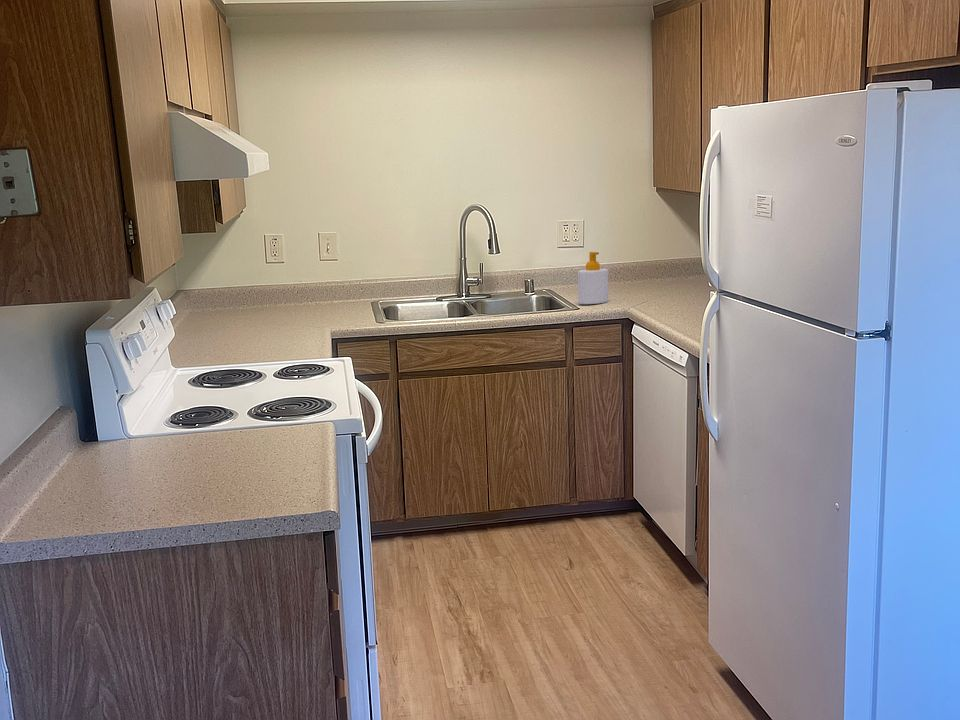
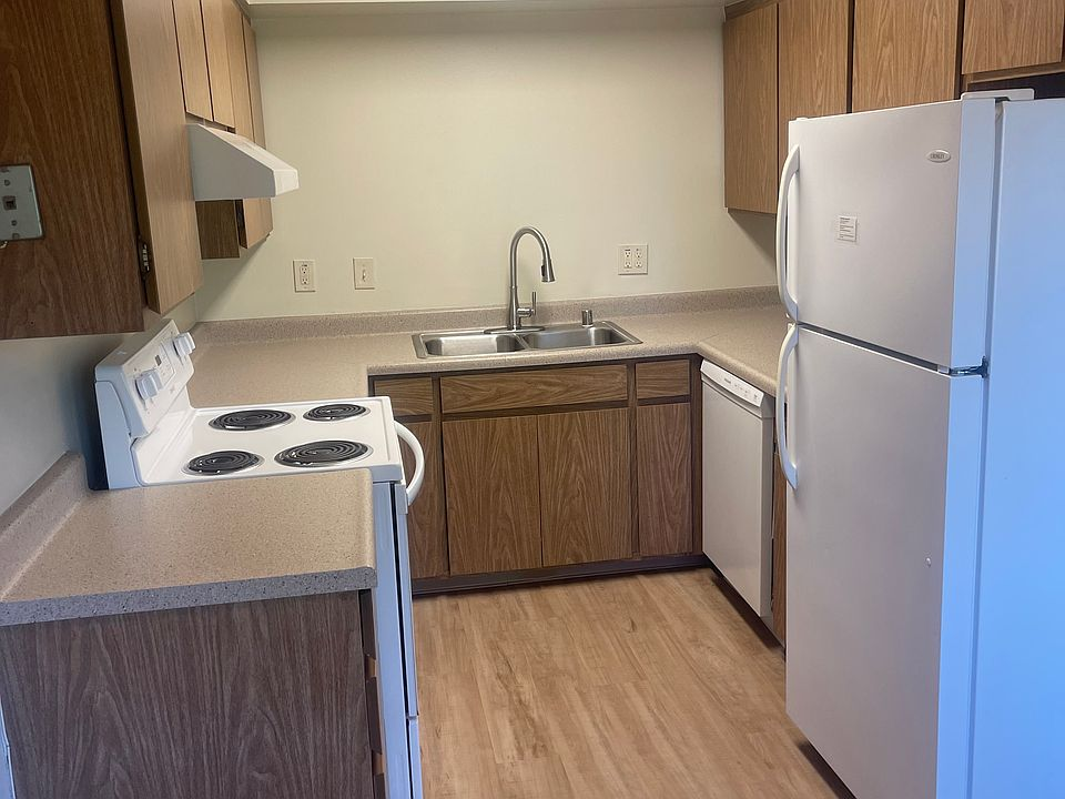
- soap bottle [577,251,609,305]
